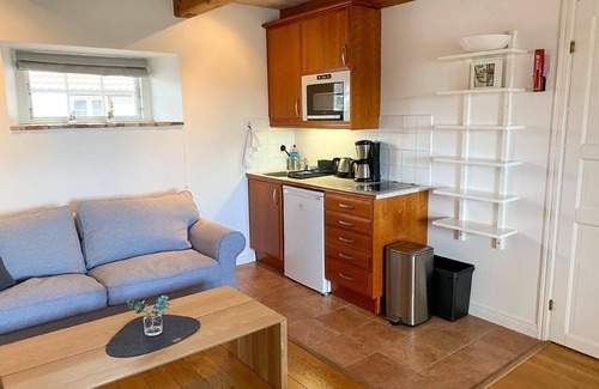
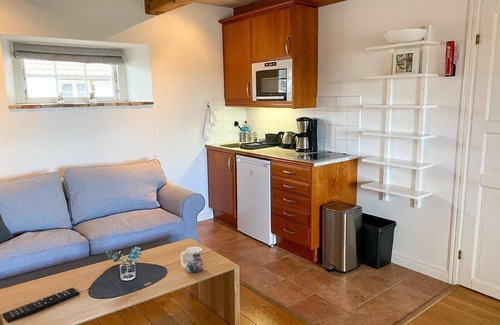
+ remote control [1,287,81,324]
+ mug [180,246,204,273]
